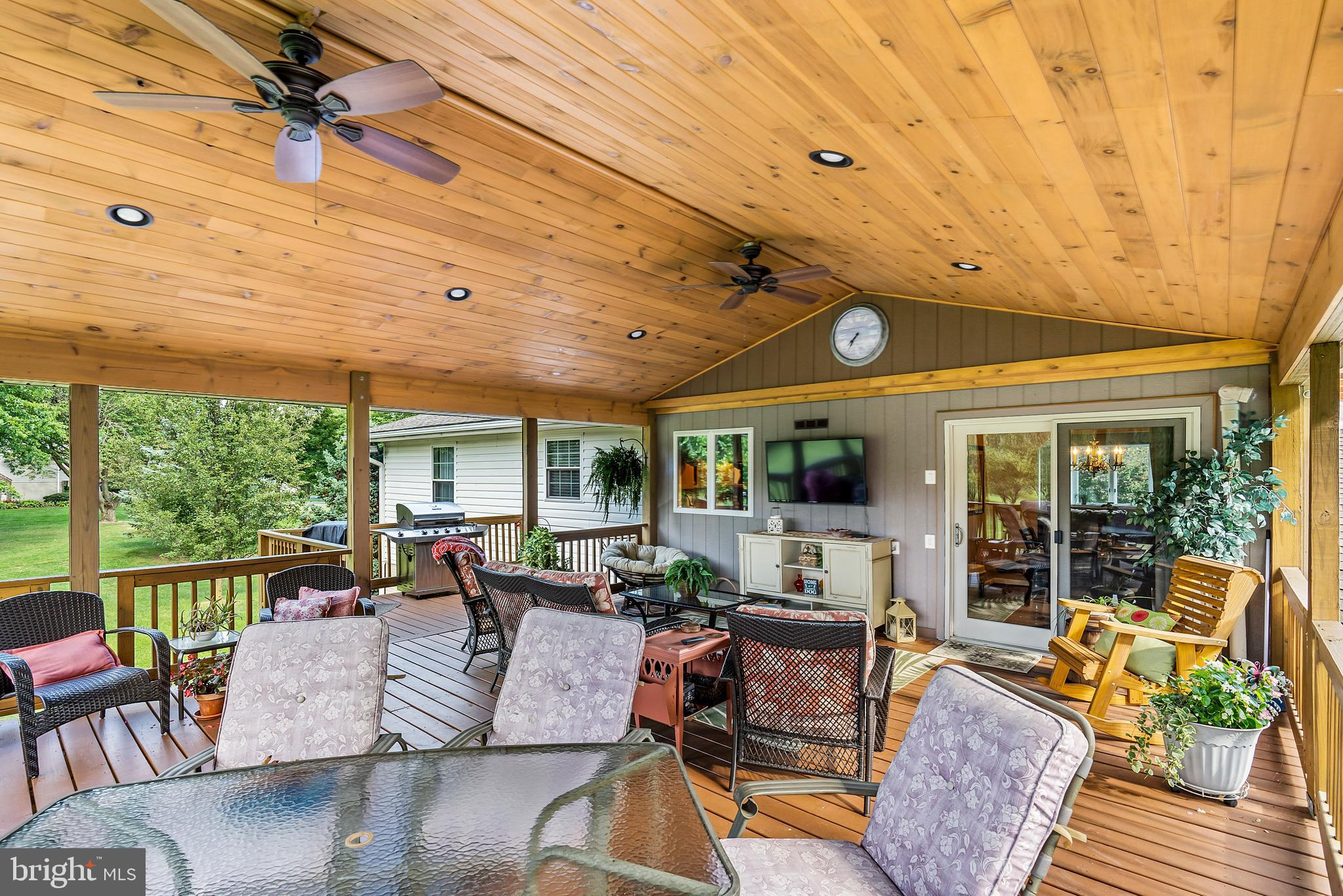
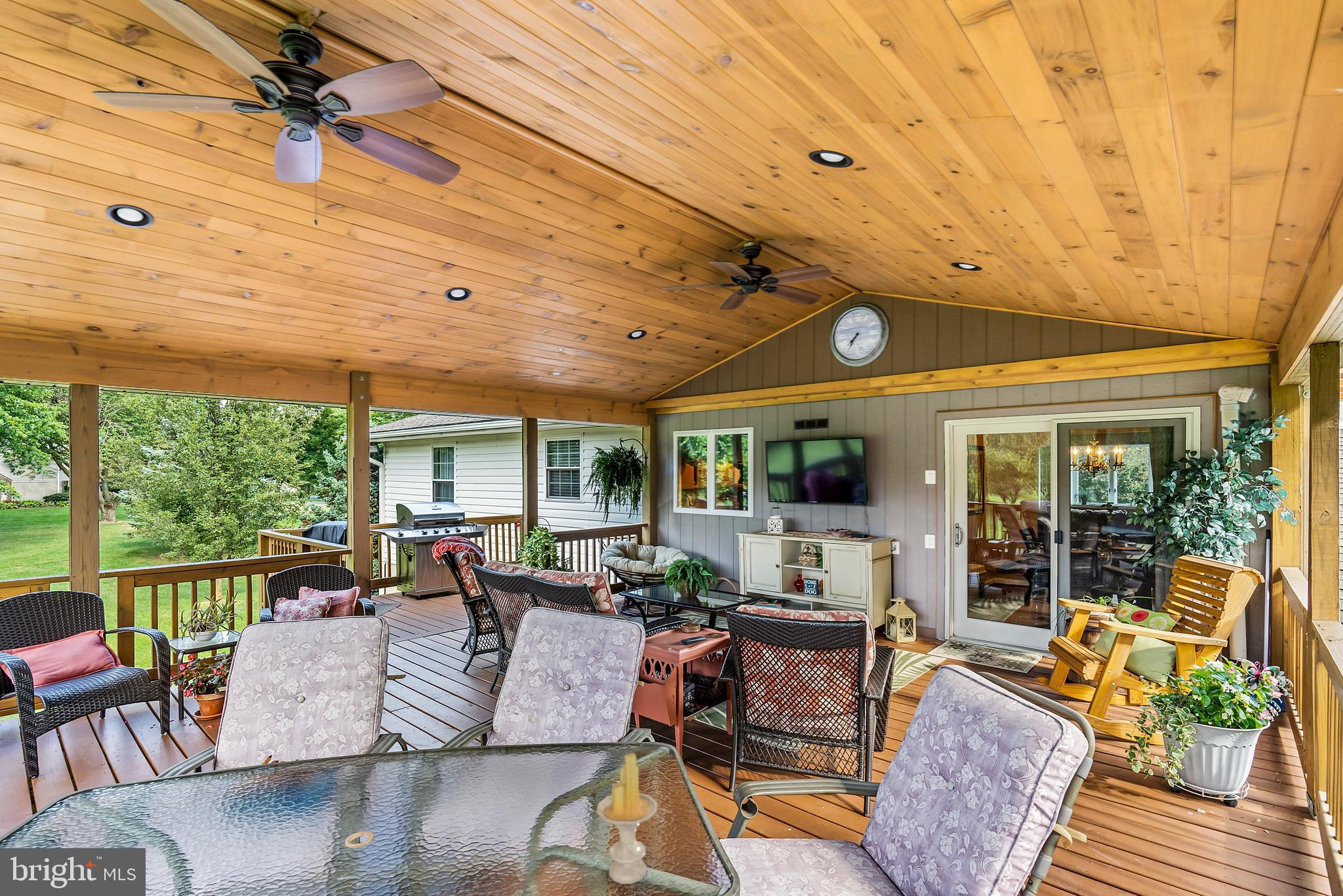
+ candle [596,752,658,885]
